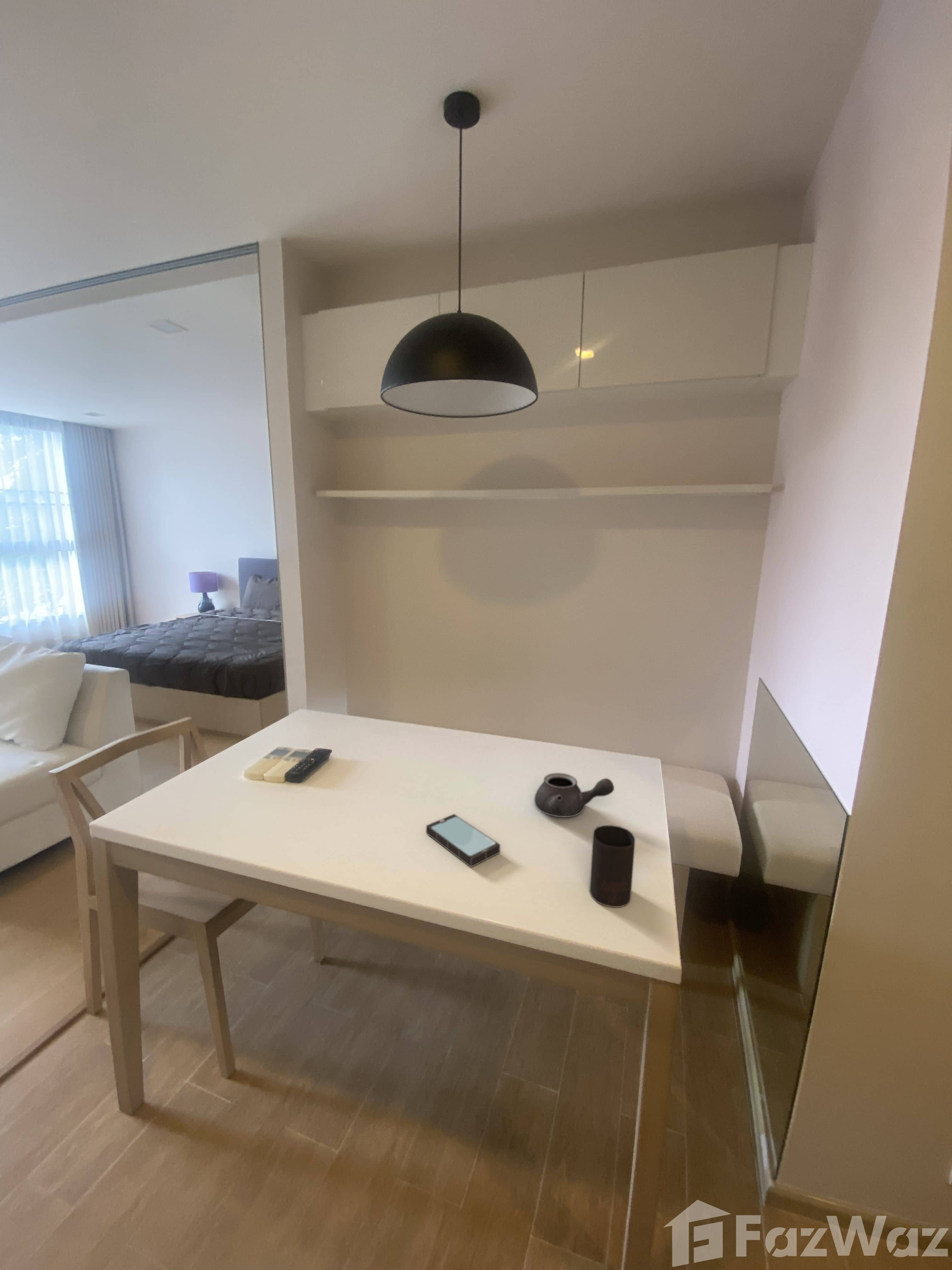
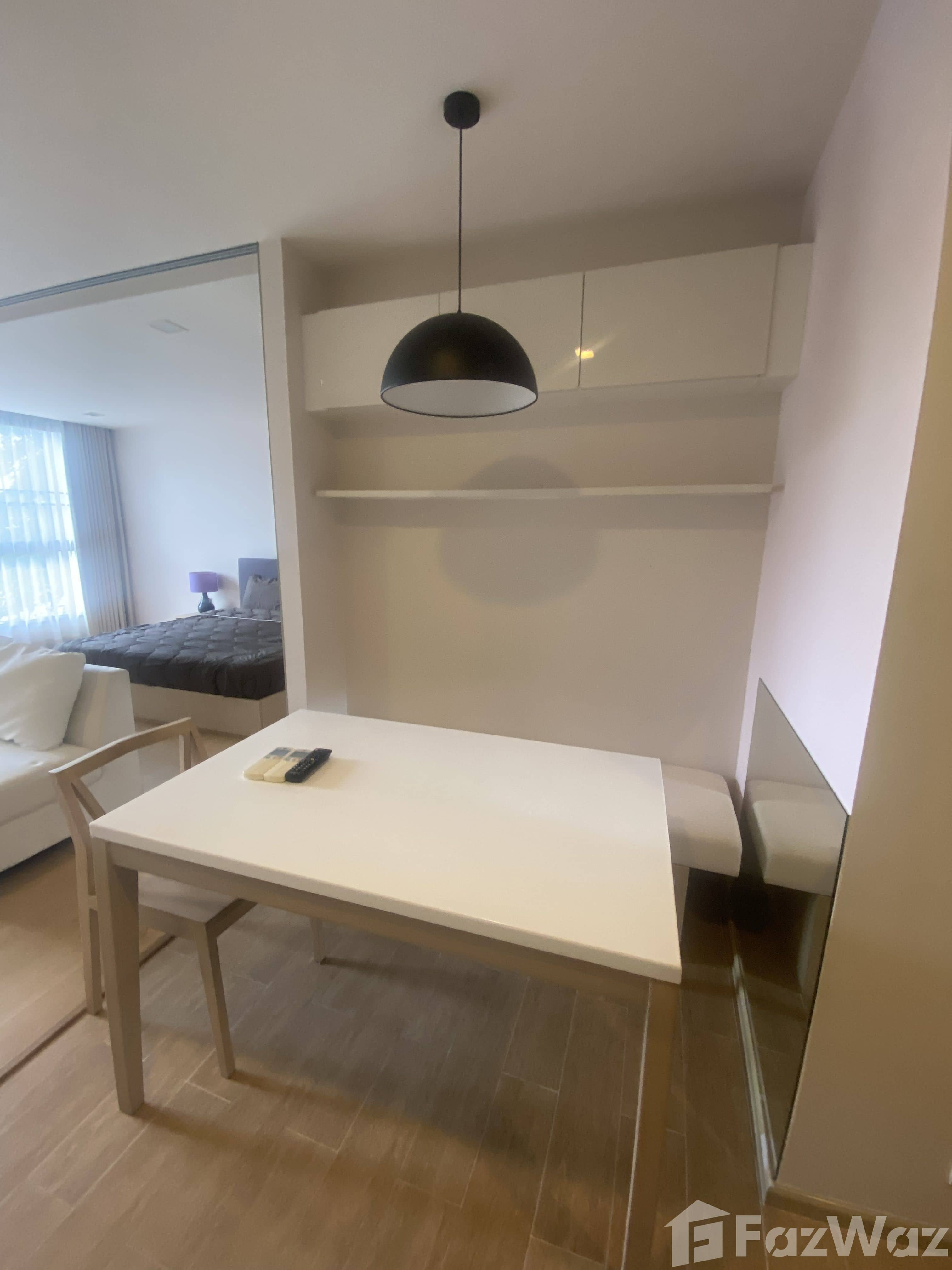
- cup [589,825,635,907]
- smartphone [426,814,501,868]
- teapot [534,773,615,818]
